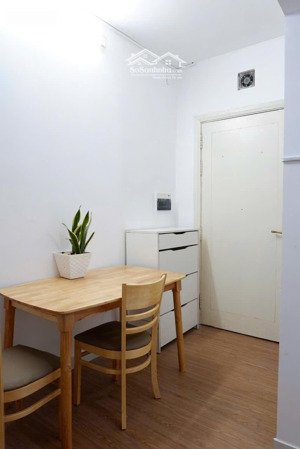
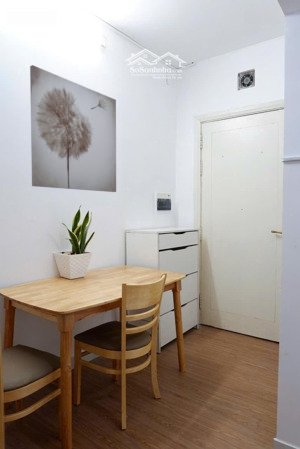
+ wall art [29,64,117,193]
